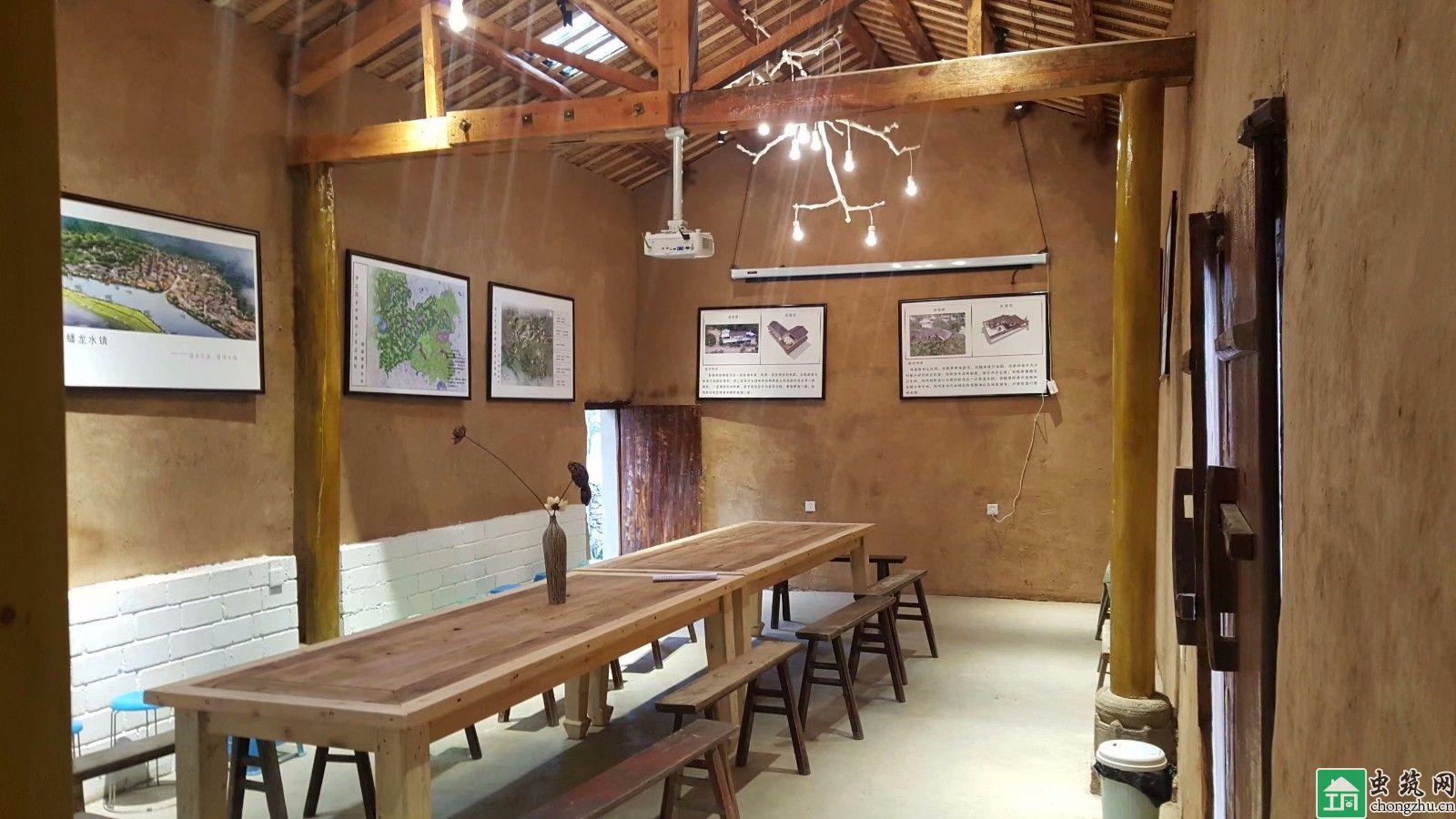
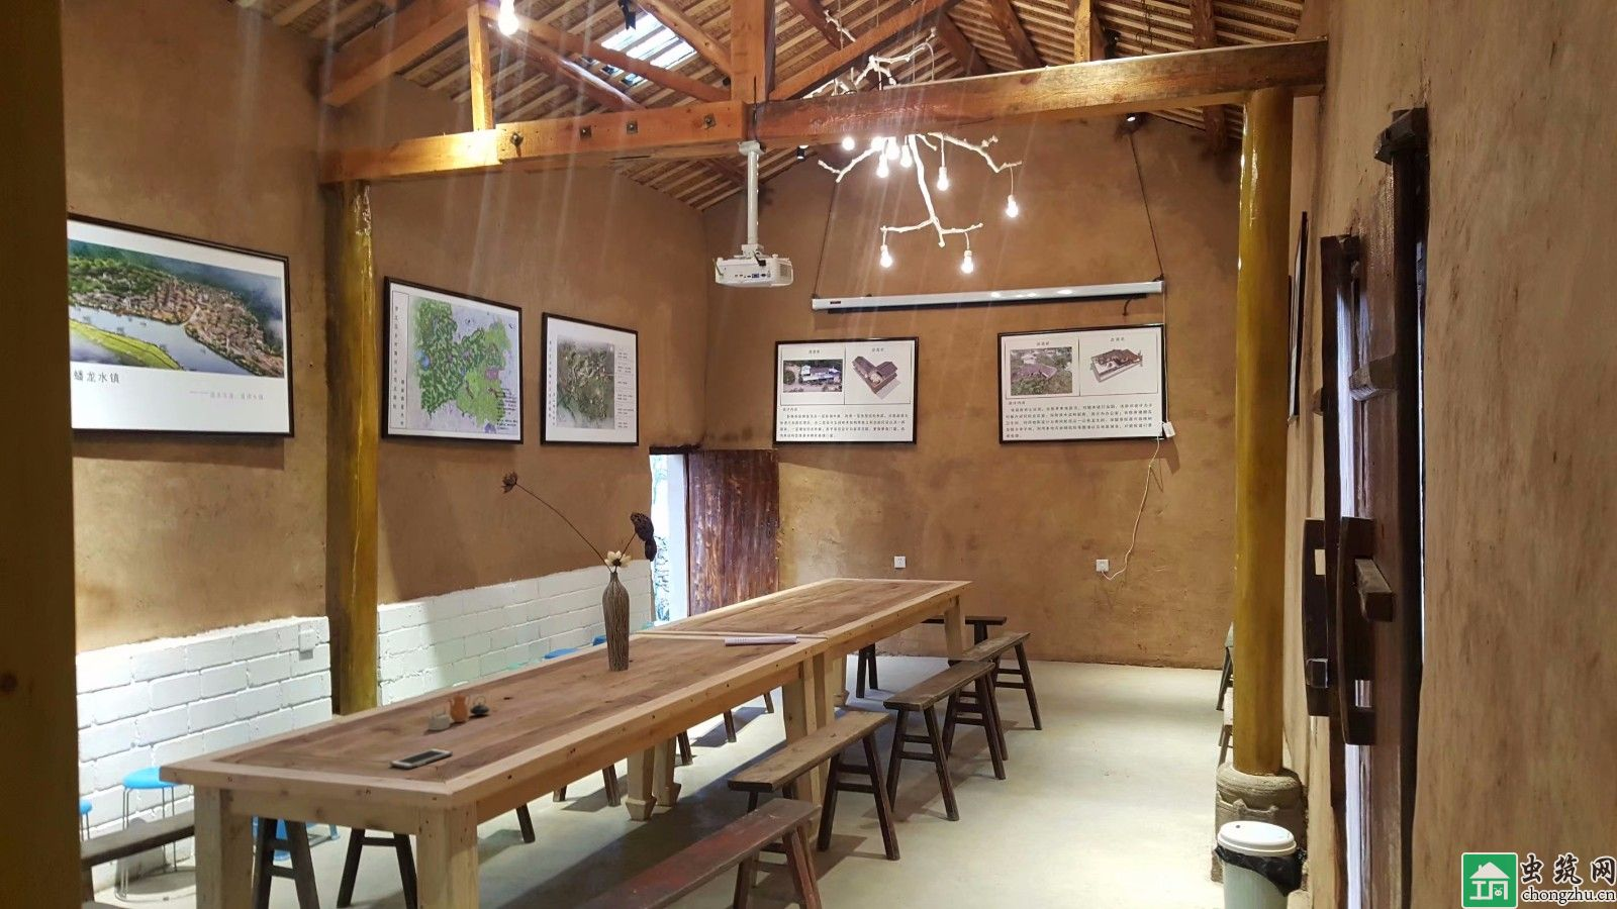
+ teapot [426,690,491,731]
+ cell phone [389,747,454,769]
